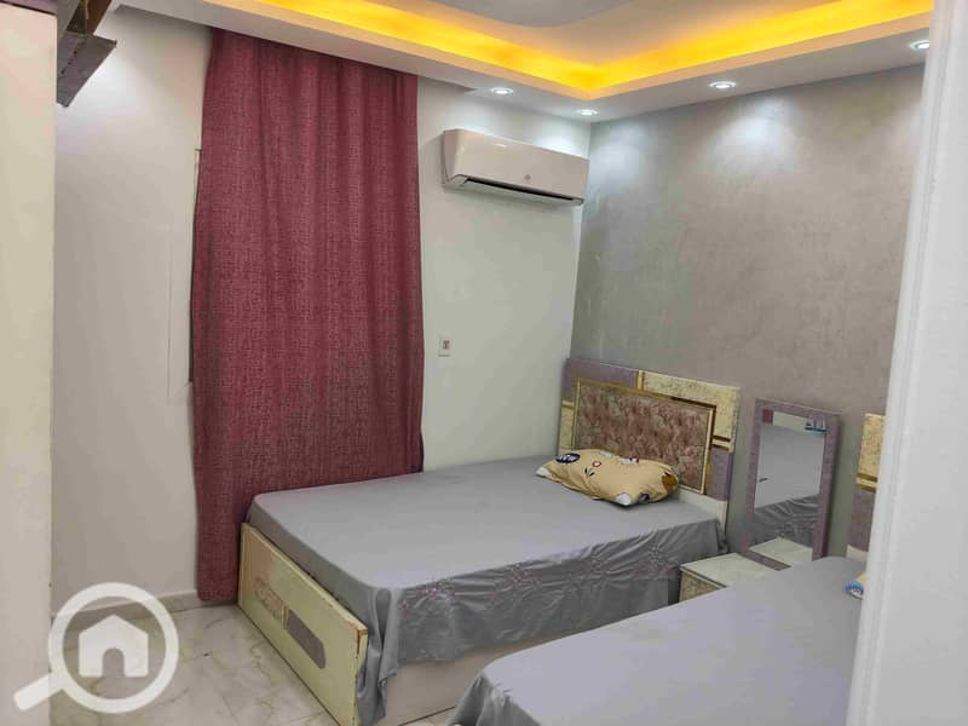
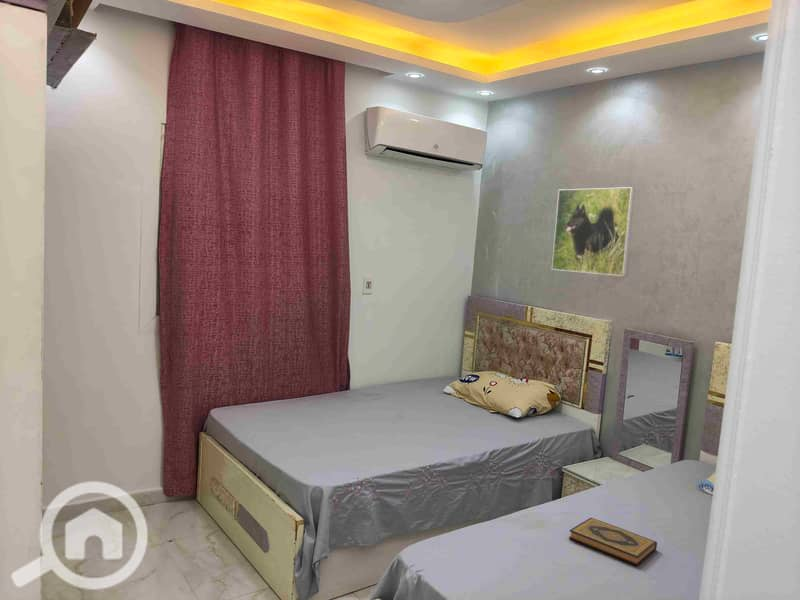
+ hardback book [568,517,658,567]
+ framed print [551,186,635,277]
